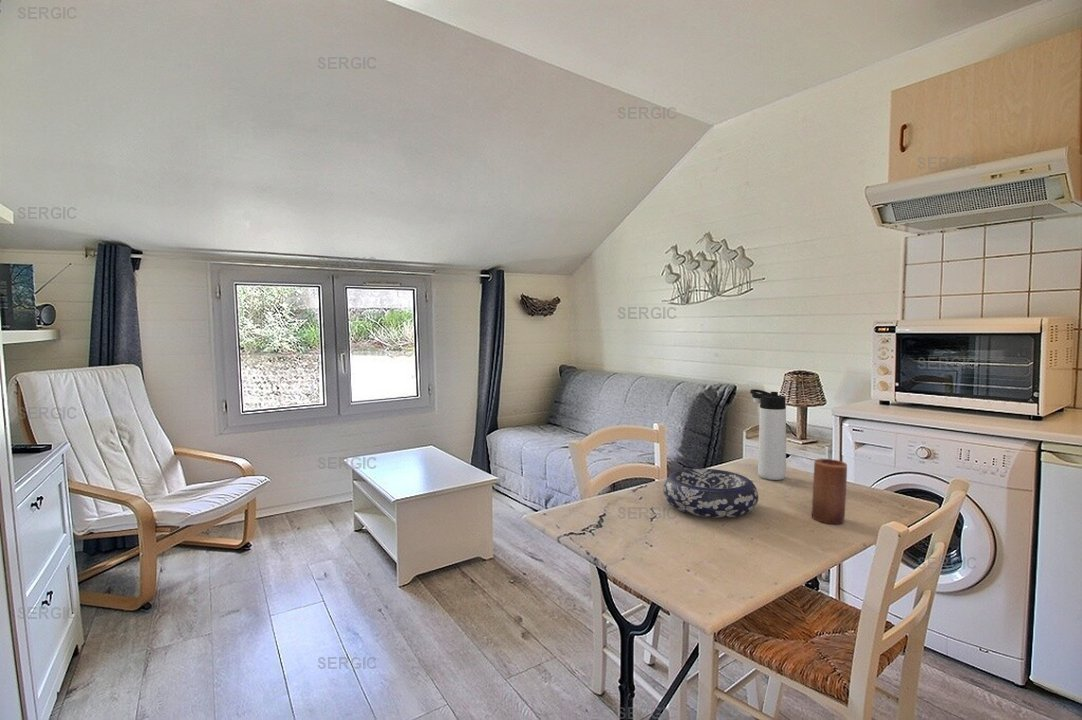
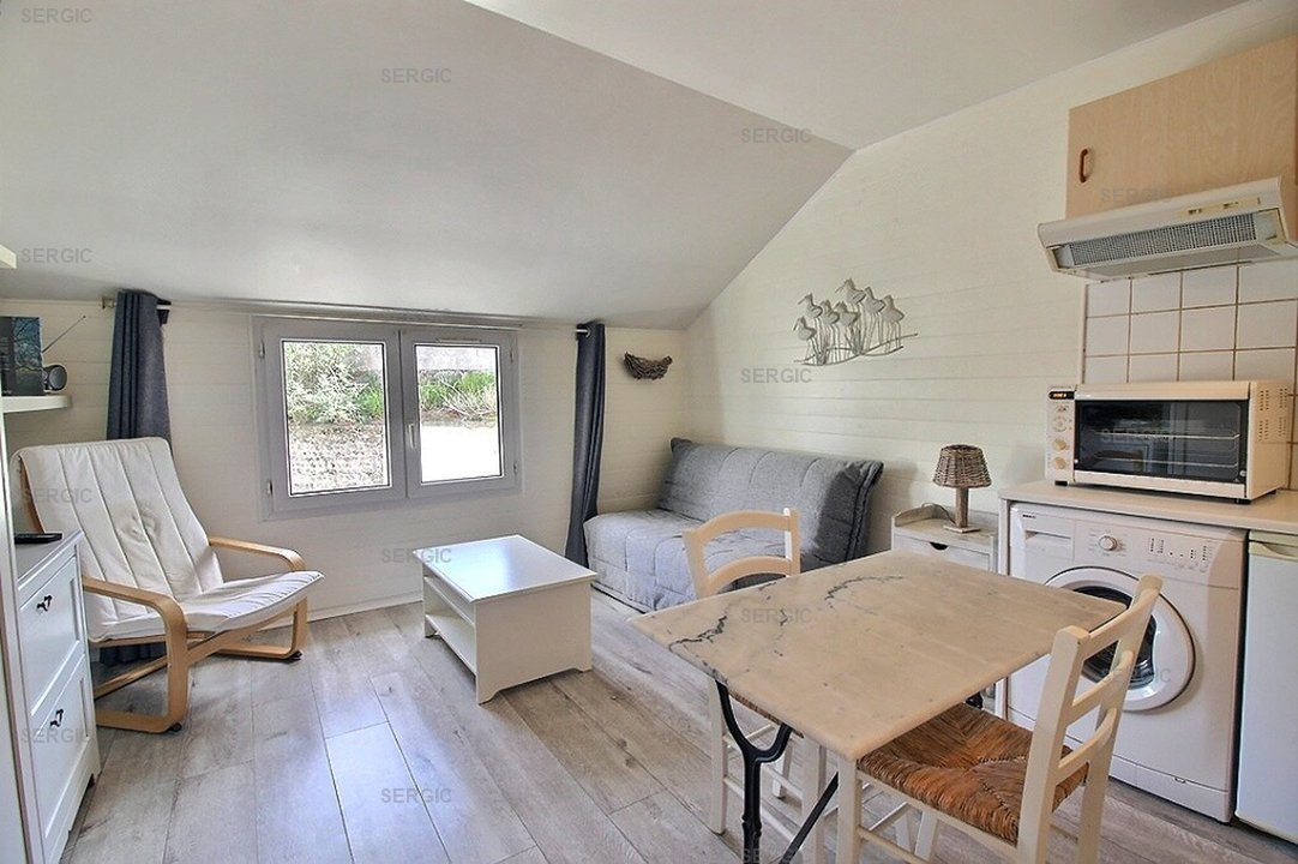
- decorative bowl [662,468,759,519]
- candle [811,458,848,525]
- thermos bottle [749,388,787,481]
